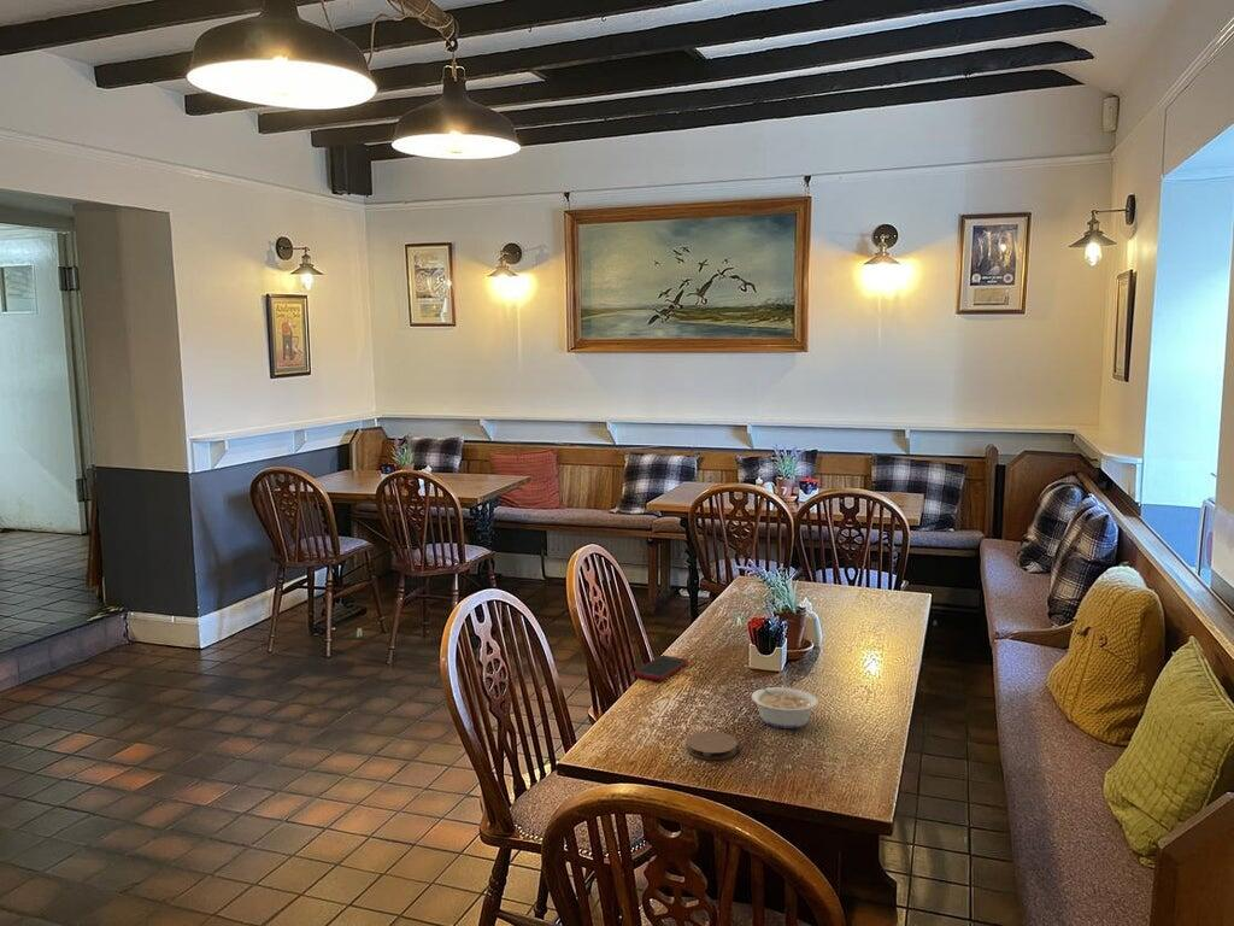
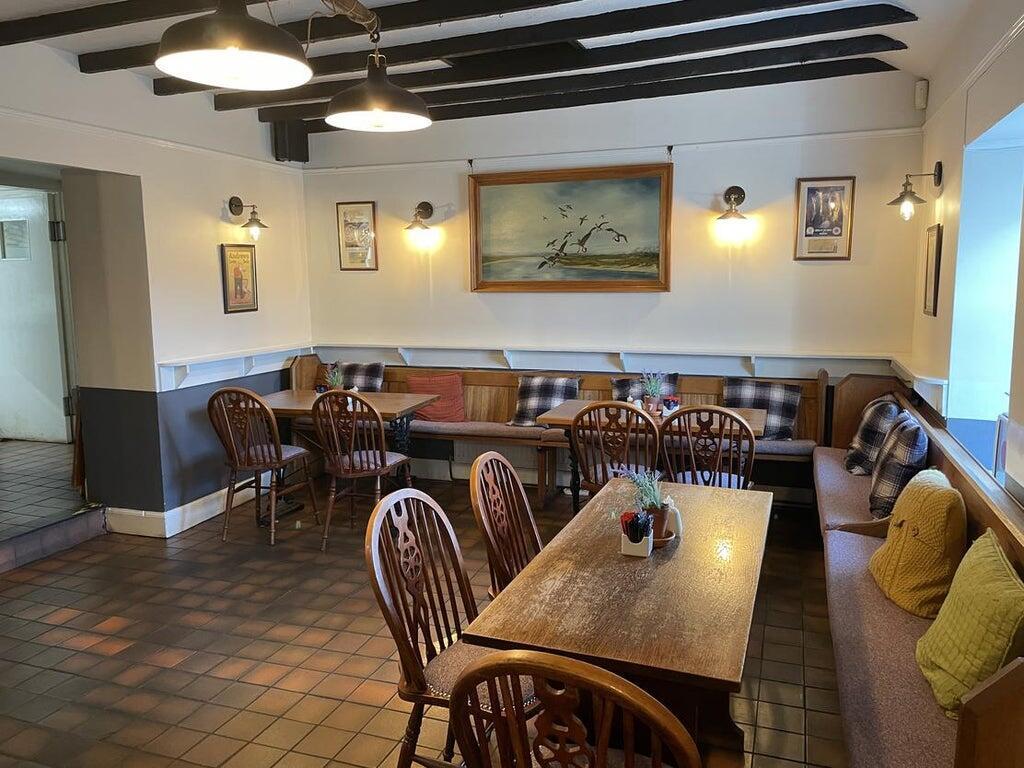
- legume [751,679,819,729]
- coaster [686,729,739,761]
- cell phone [633,654,688,682]
